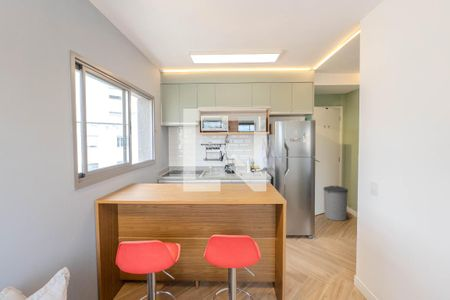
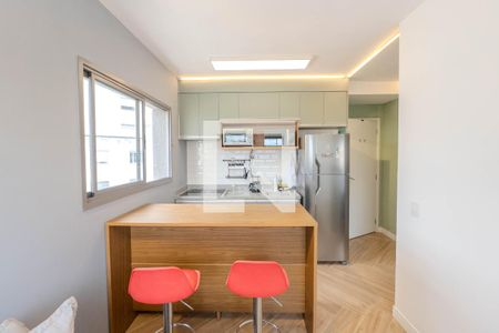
- trash can [322,184,349,222]
